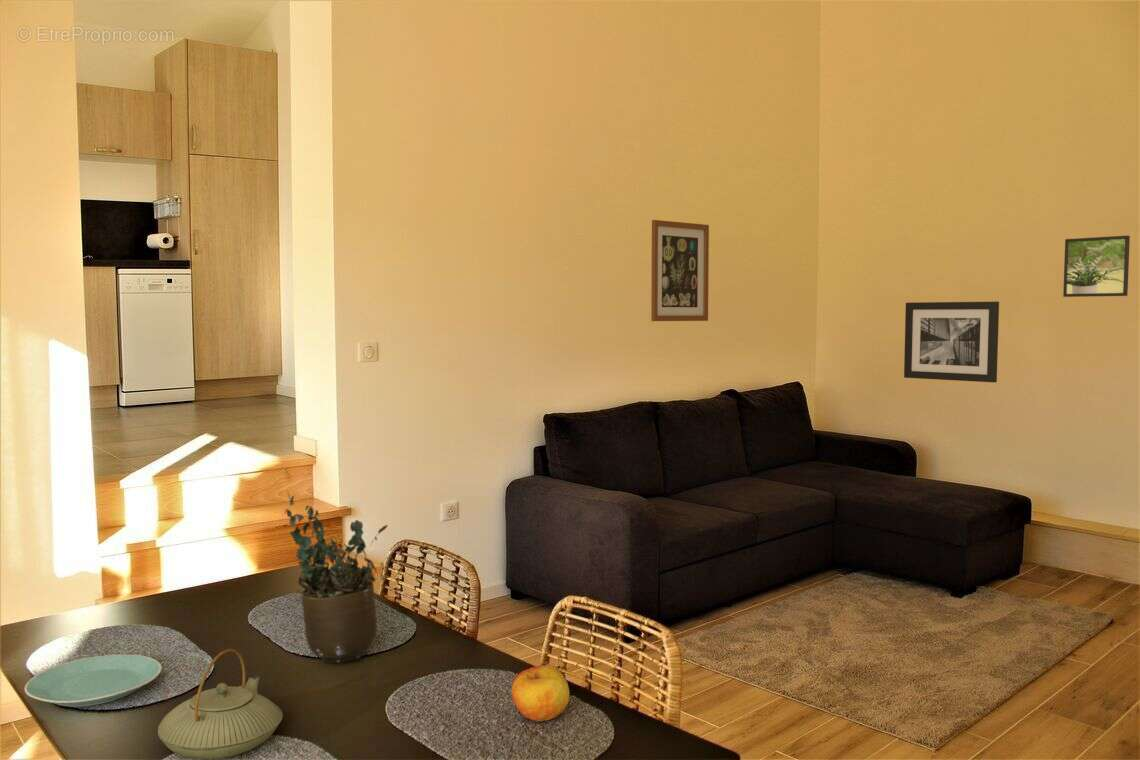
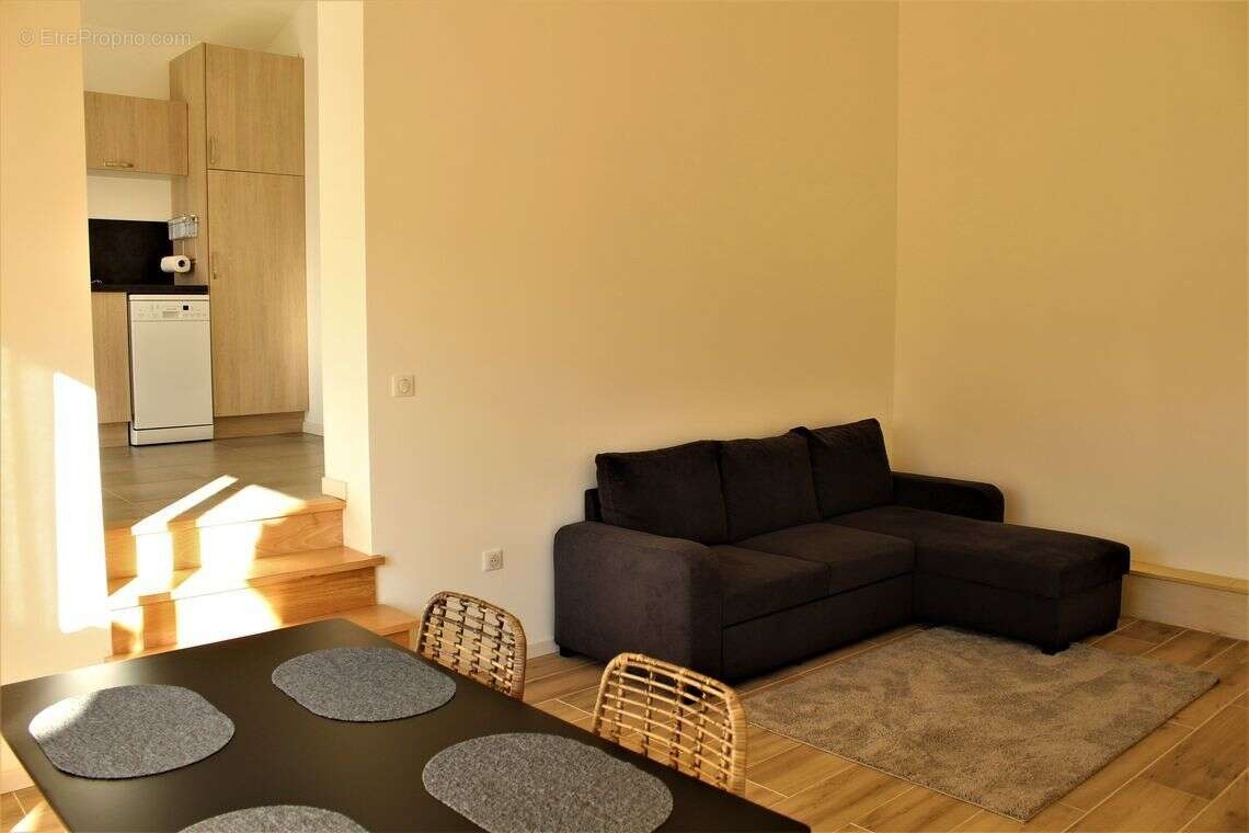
- potted plant [284,491,389,664]
- apple [510,664,570,723]
- wall art [650,219,710,322]
- wall art [903,301,1000,384]
- teapot [157,648,284,760]
- plate [24,654,163,707]
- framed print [1062,235,1131,298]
